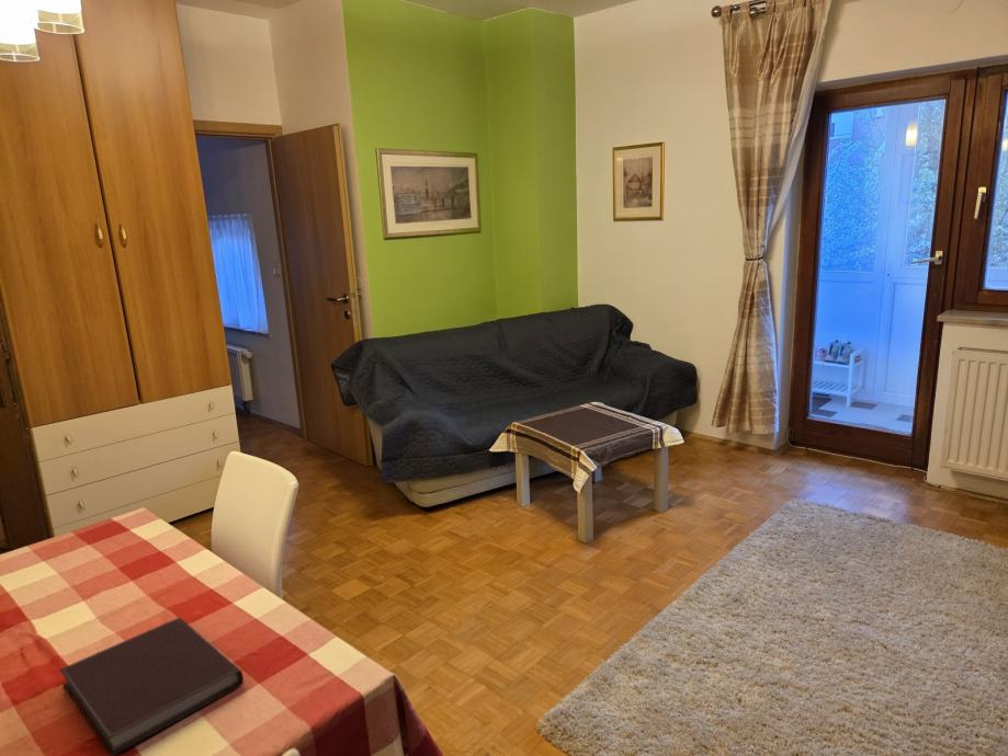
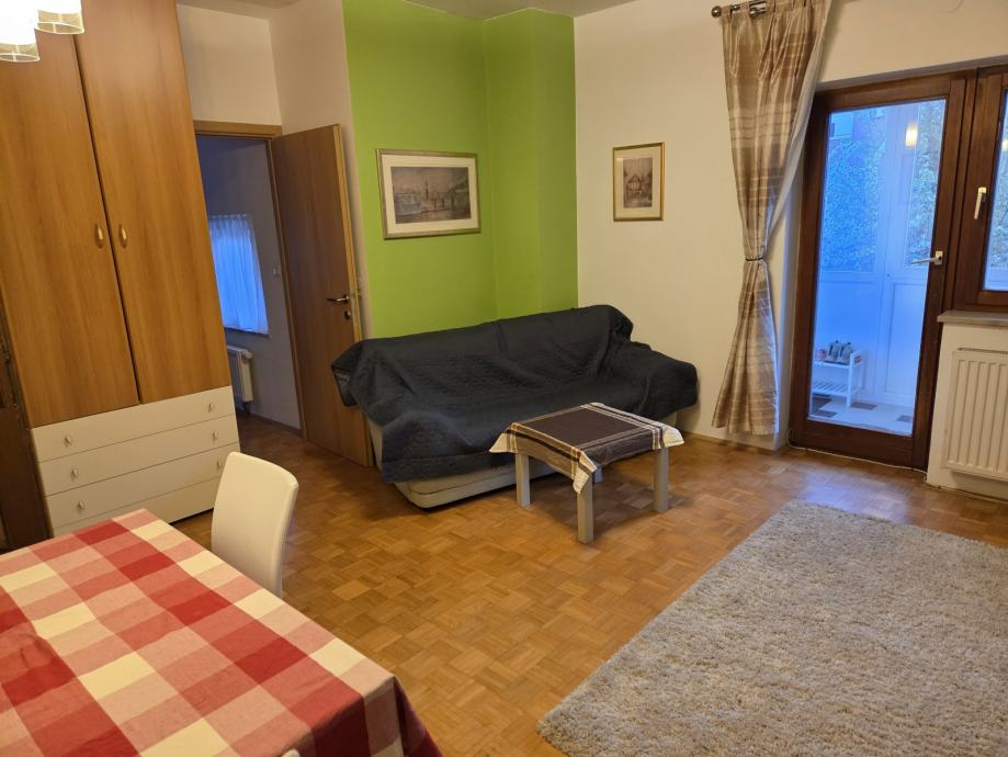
- notebook [58,617,245,756]
